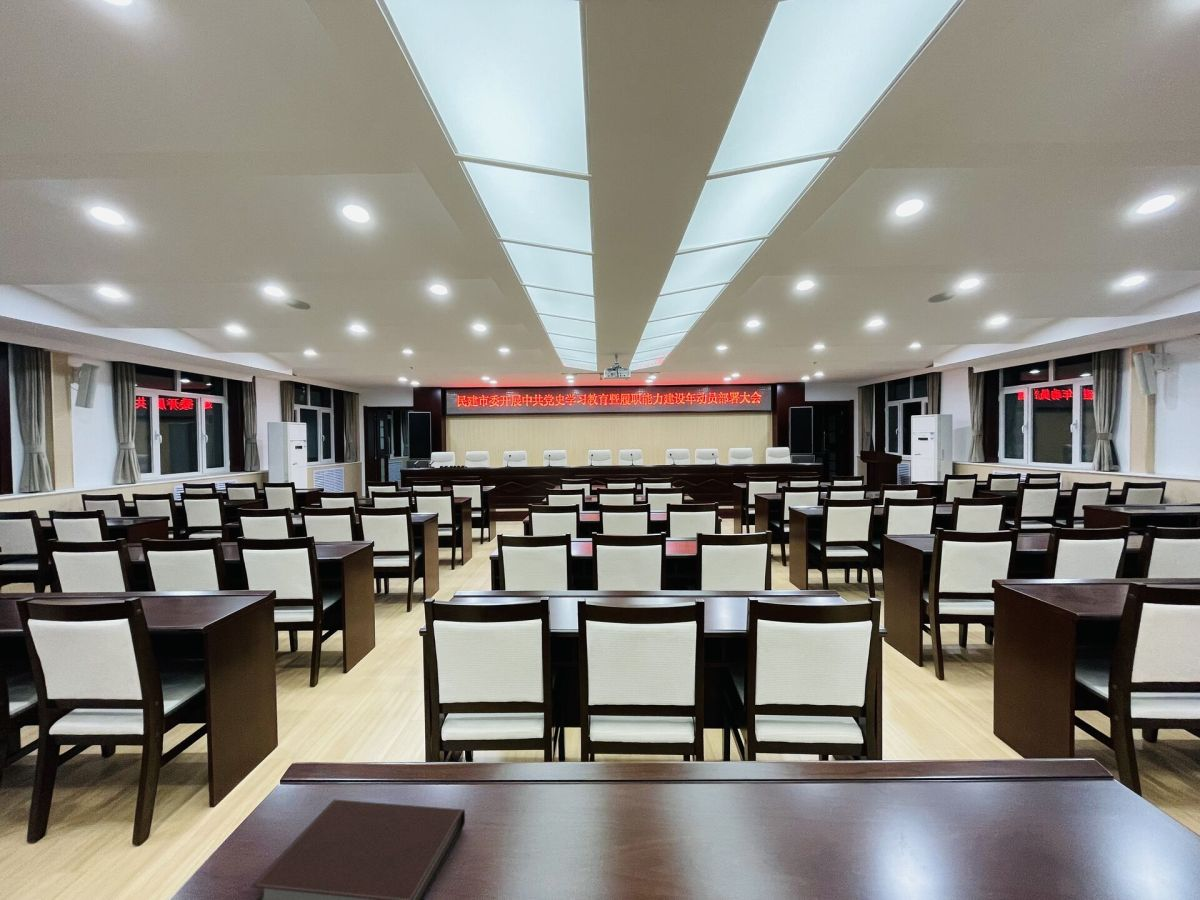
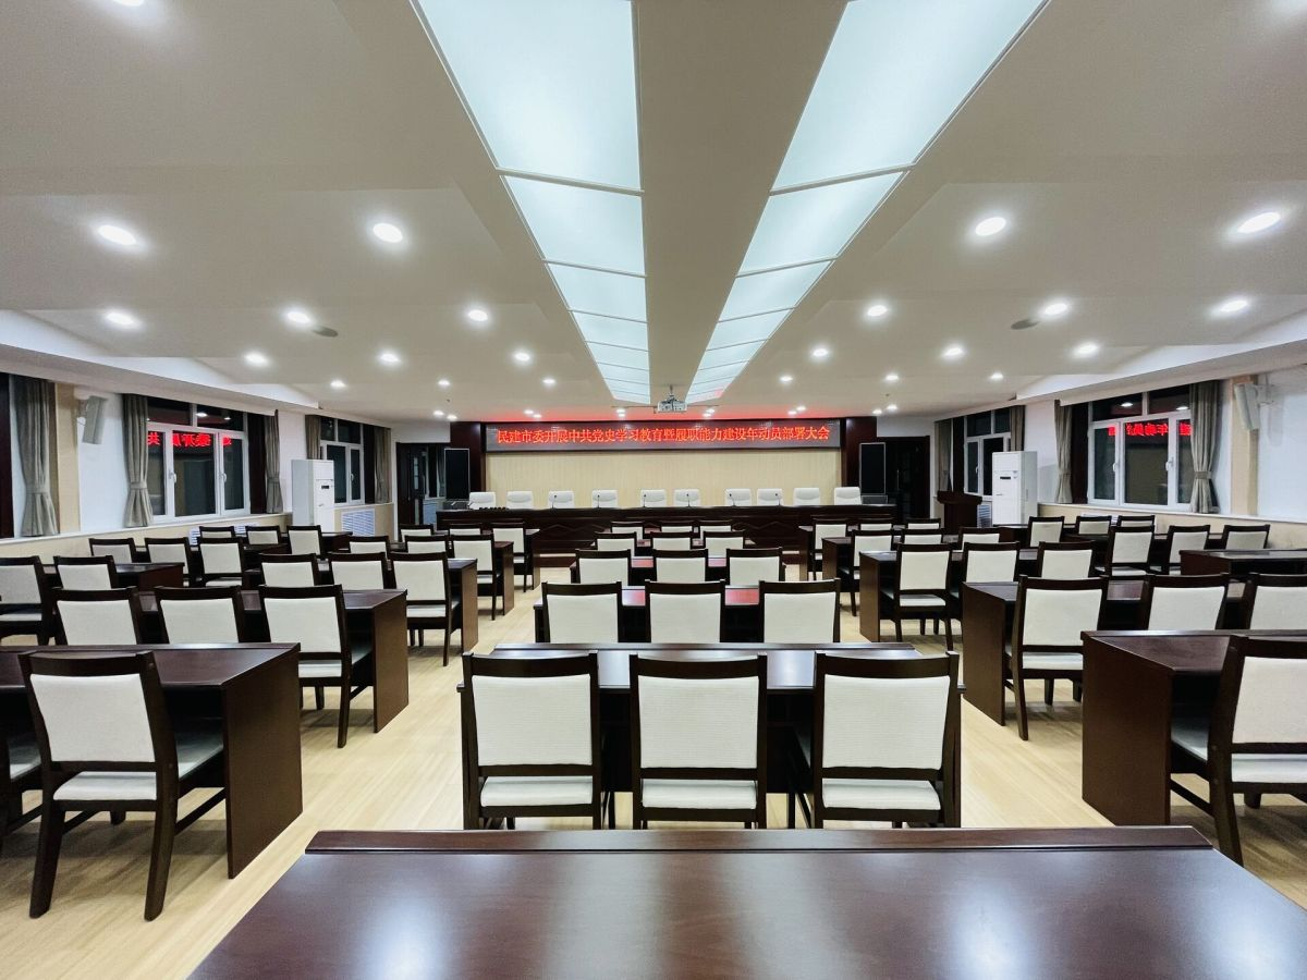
- notebook [250,799,466,900]
